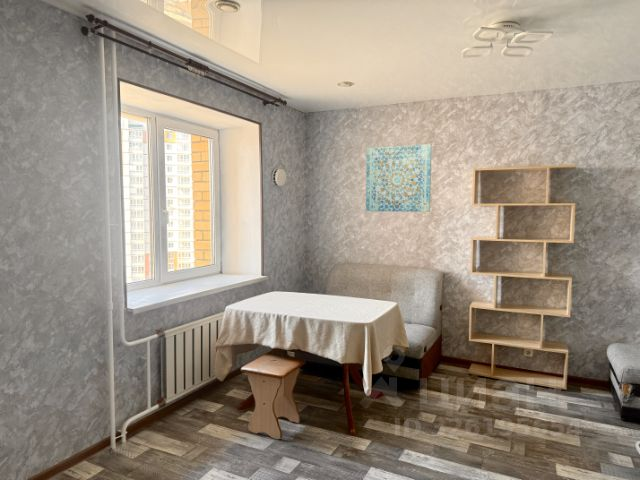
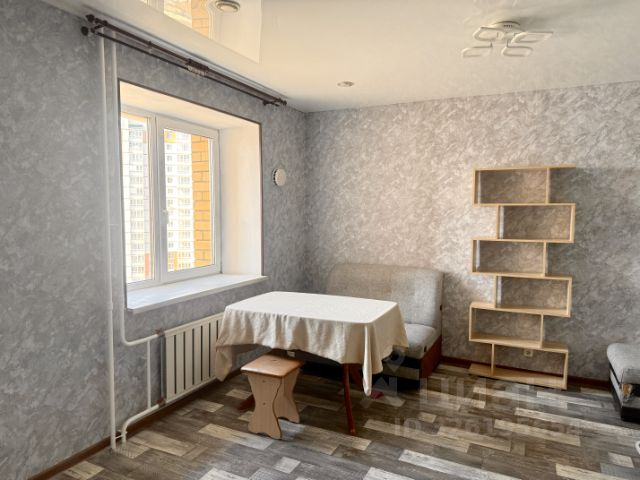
- wall art [365,143,432,213]
